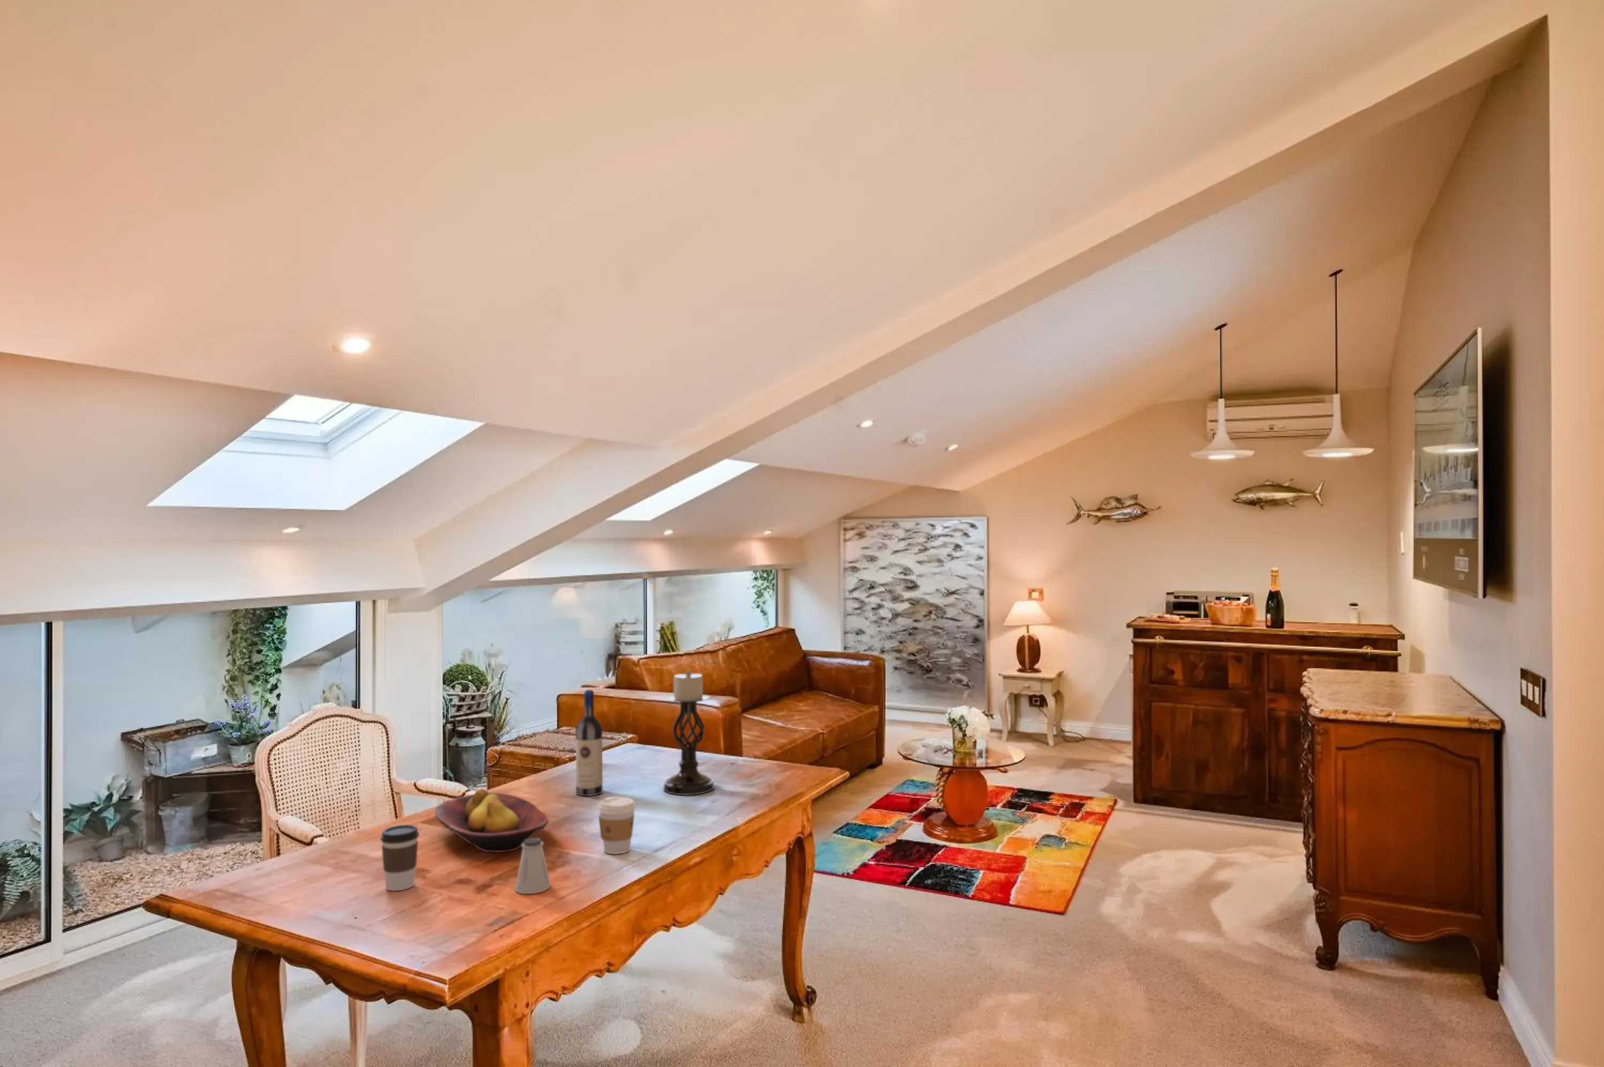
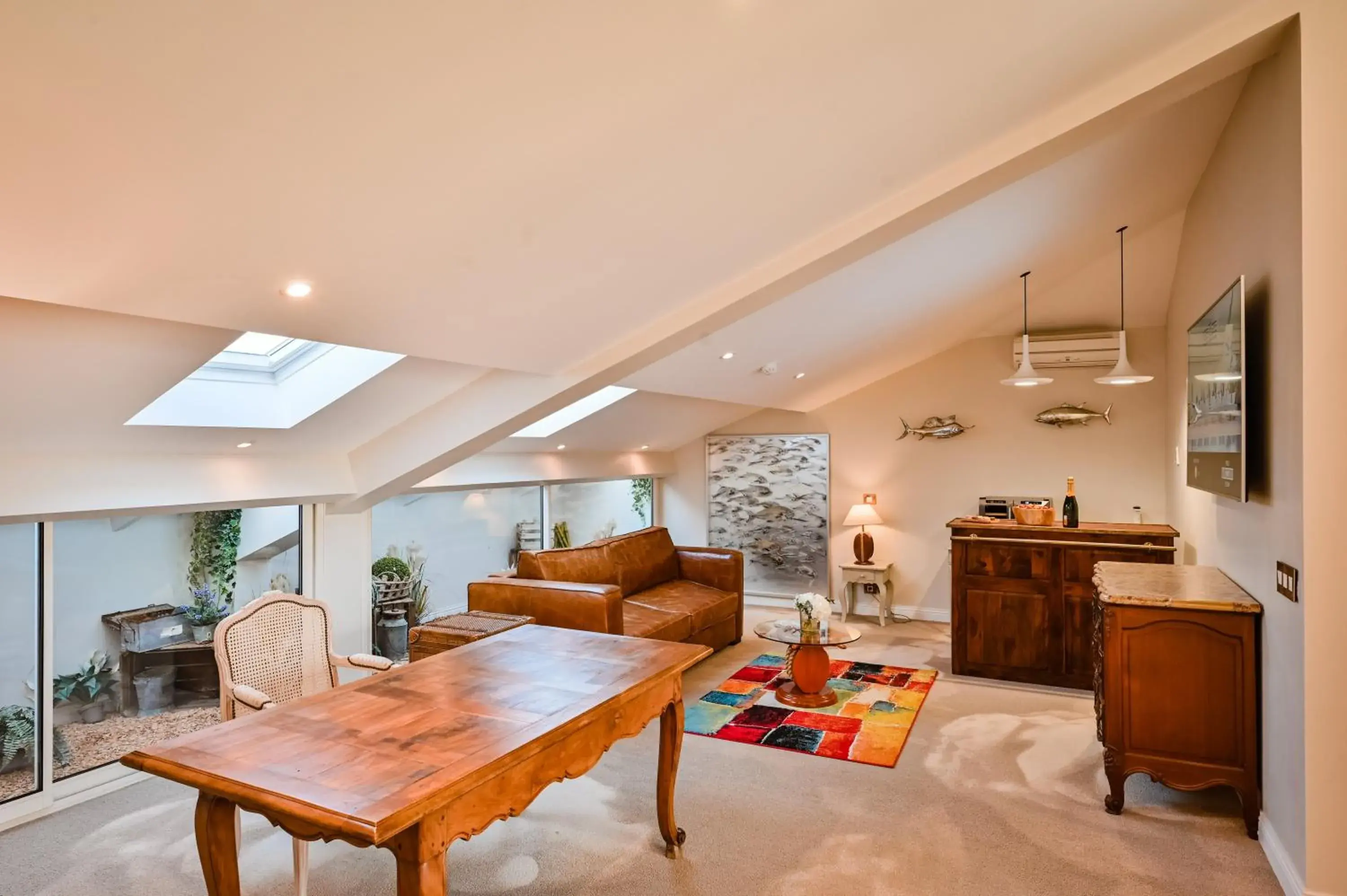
- wine bottle [575,690,603,797]
- coffee cup [598,795,636,855]
- saltshaker [514,837,551,894]
- candle holder [663,669,714,795]
- fruit bowl [435,788,549,853]
- coffee cup [380,824,419,891]
